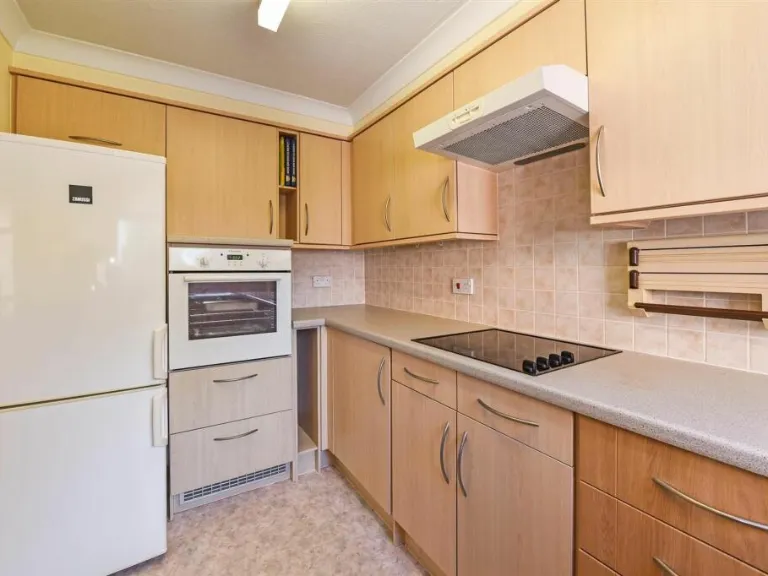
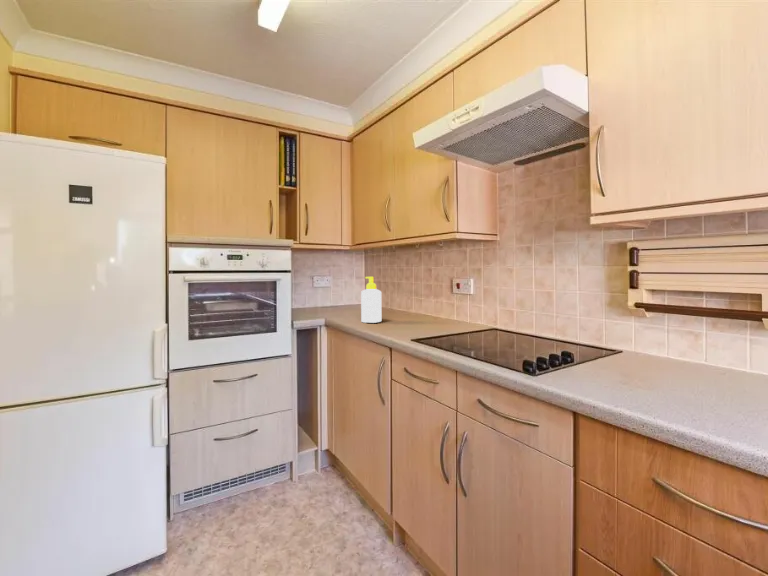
+ soap bottle [360,276,382,324]
